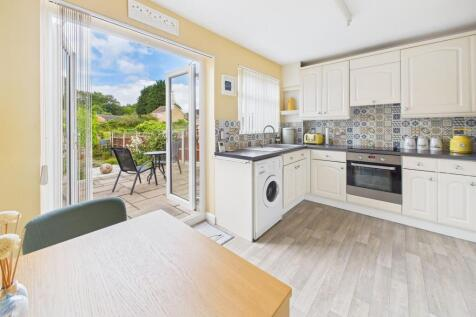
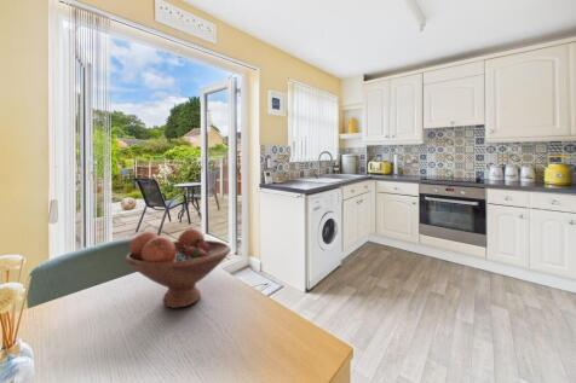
+ fruit bowl [123,227,232,309]
